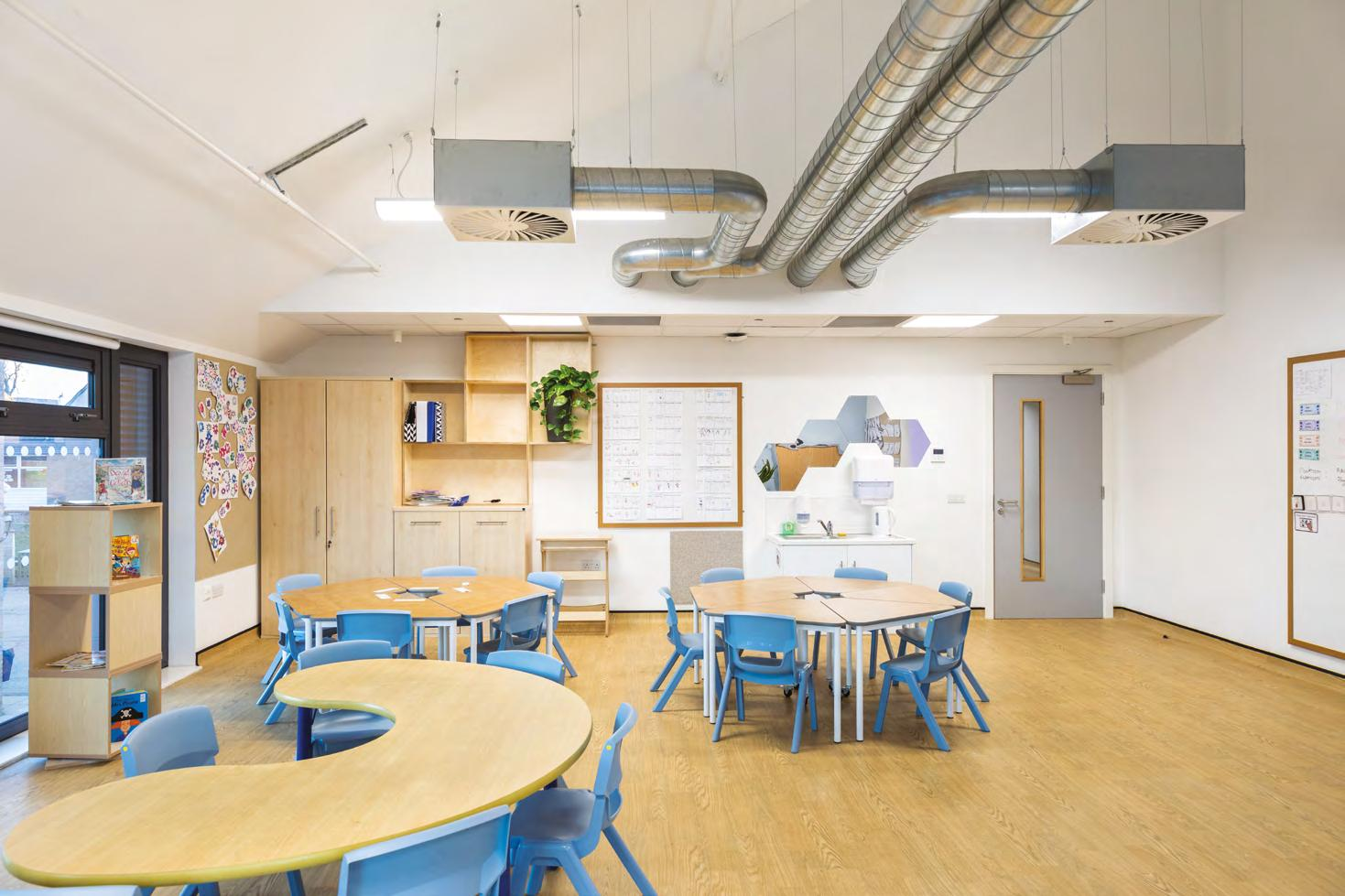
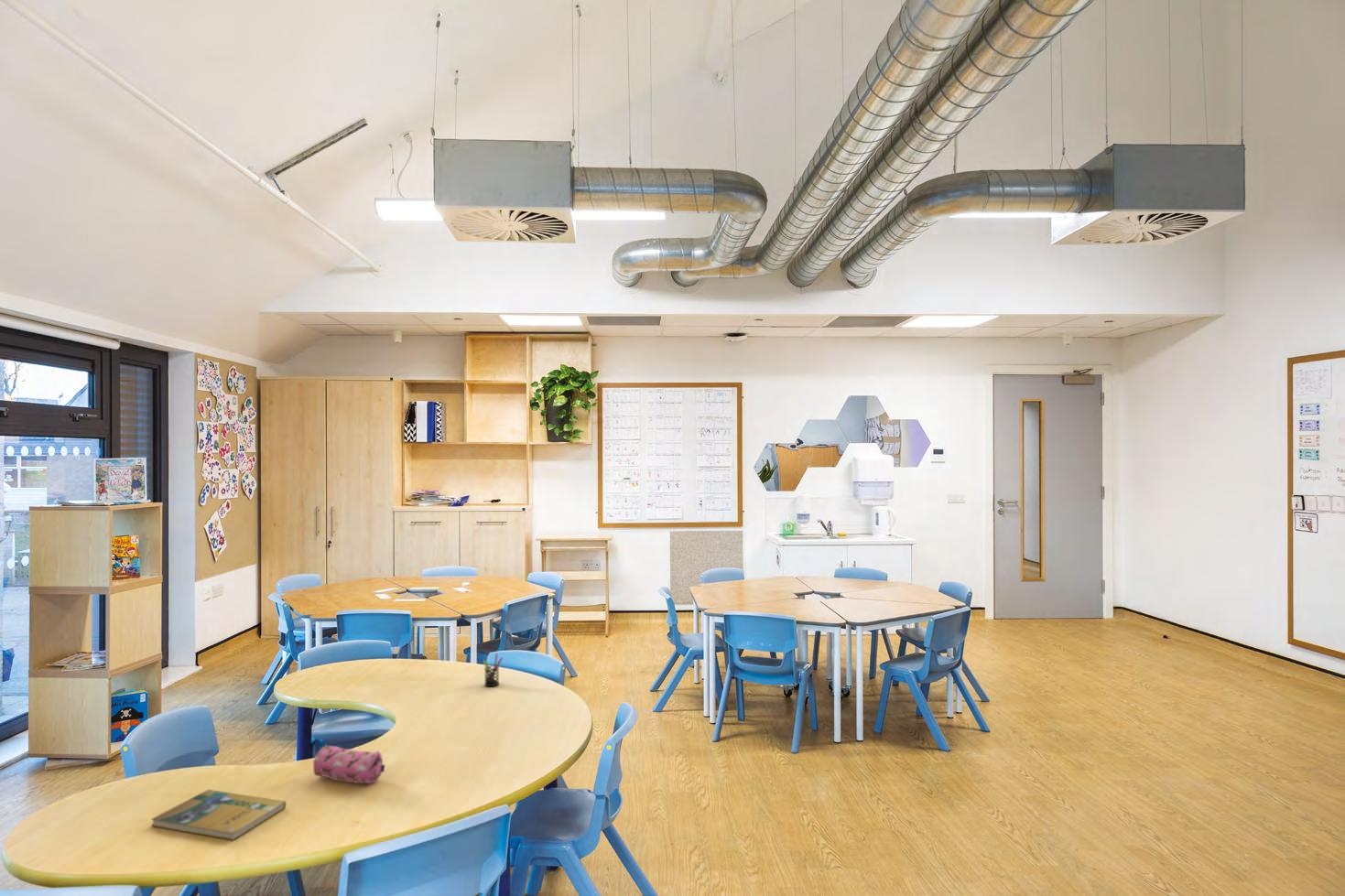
+ pencil case [312,745,385,784]
+ pen holder [483,653,504,687]
+ booklet [150,789,287,841]
